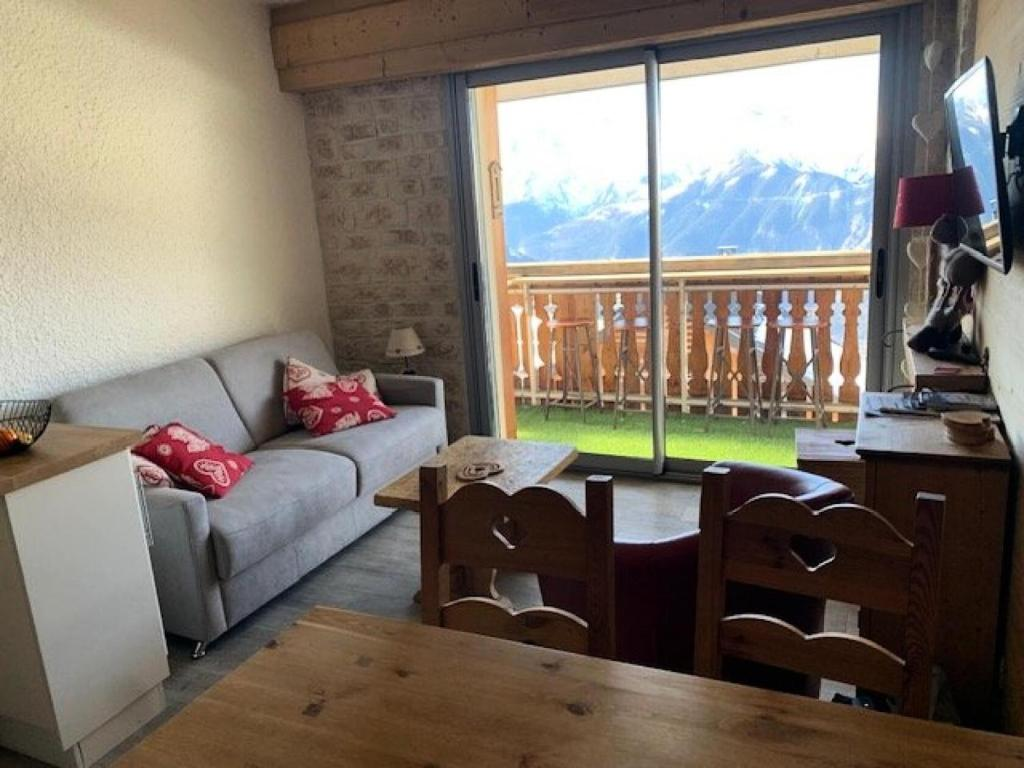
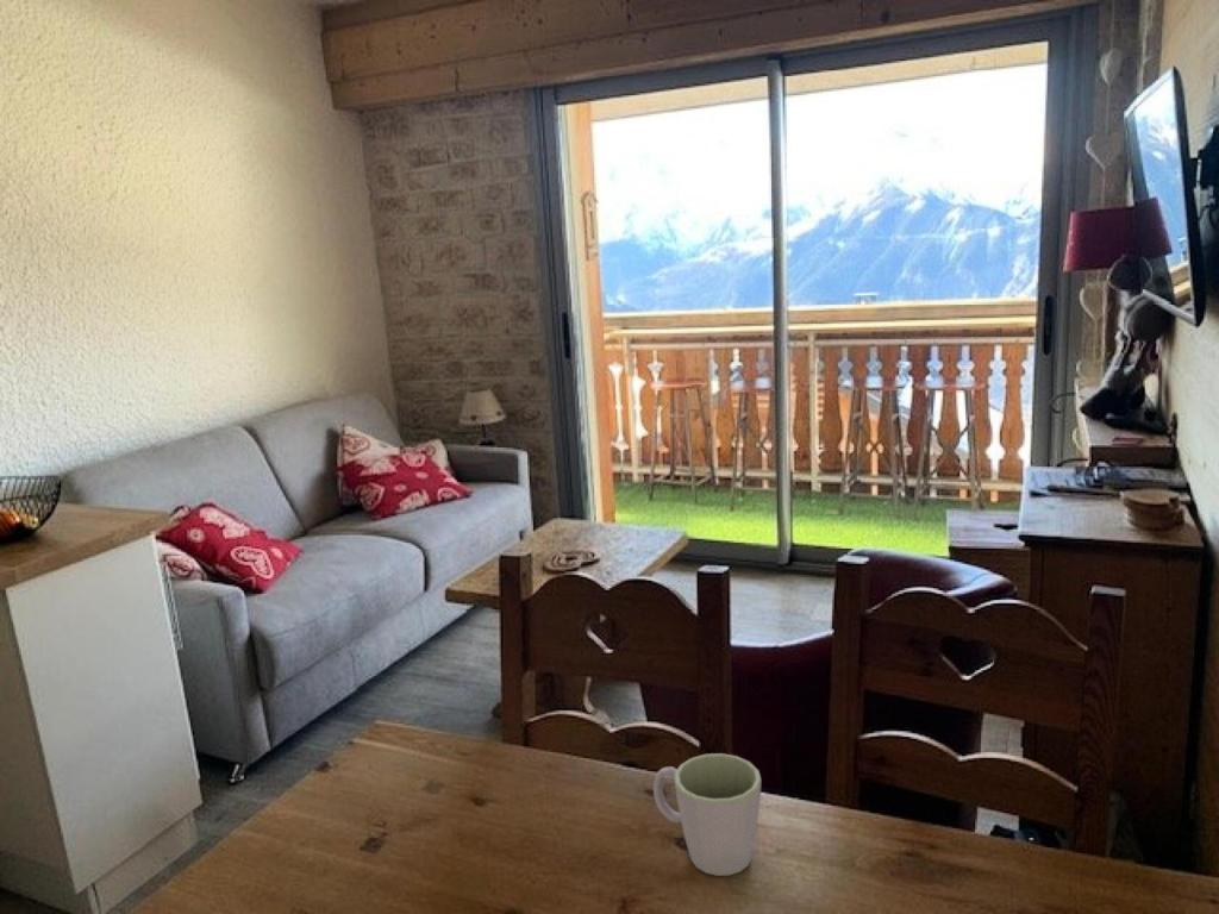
+ mug [652,752,762,877]
